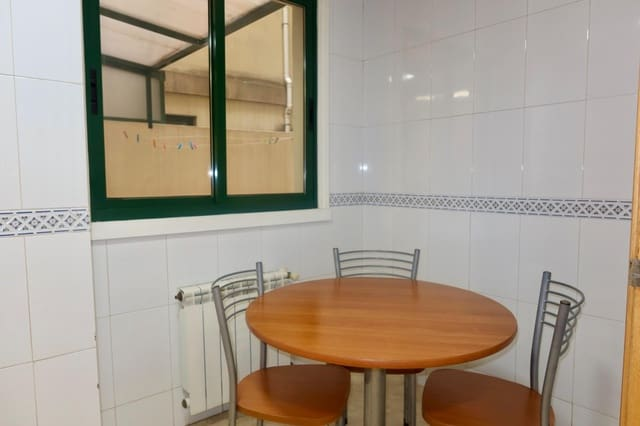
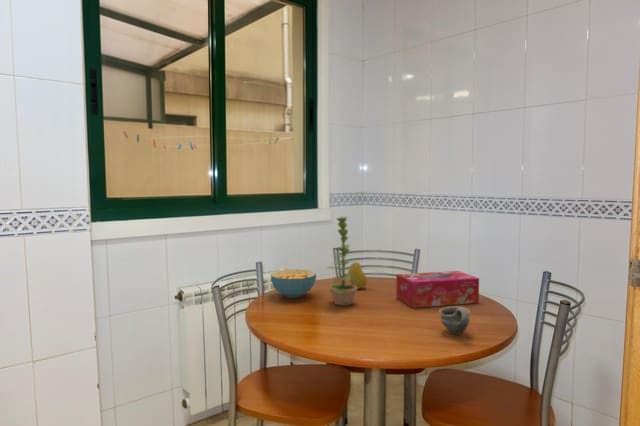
+ cereal bowl [270,268,317,299]
+ tissue box [395,270,480,309]
+ plant [325,216,358,306]
+ fruit [347,261,368,289]
+ cup [438,305,471,335]
